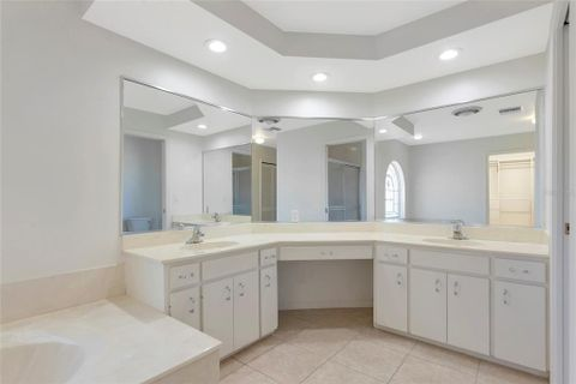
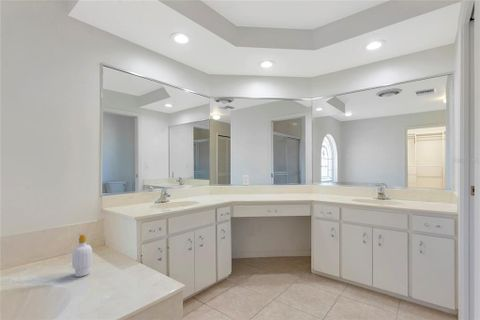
+ soap bottle [71,233,93,278]
